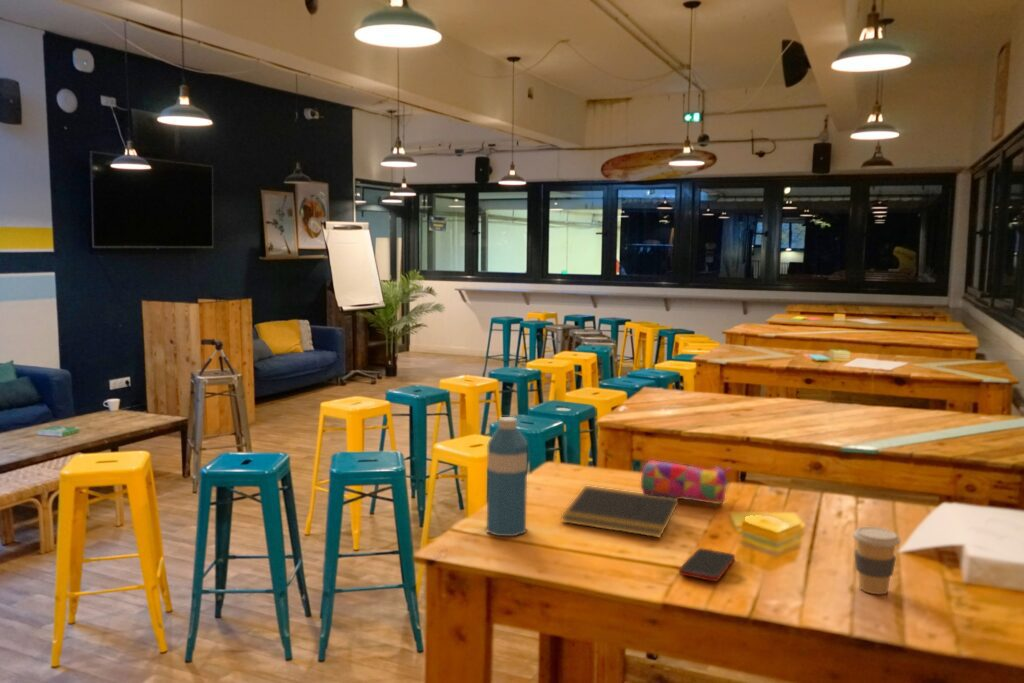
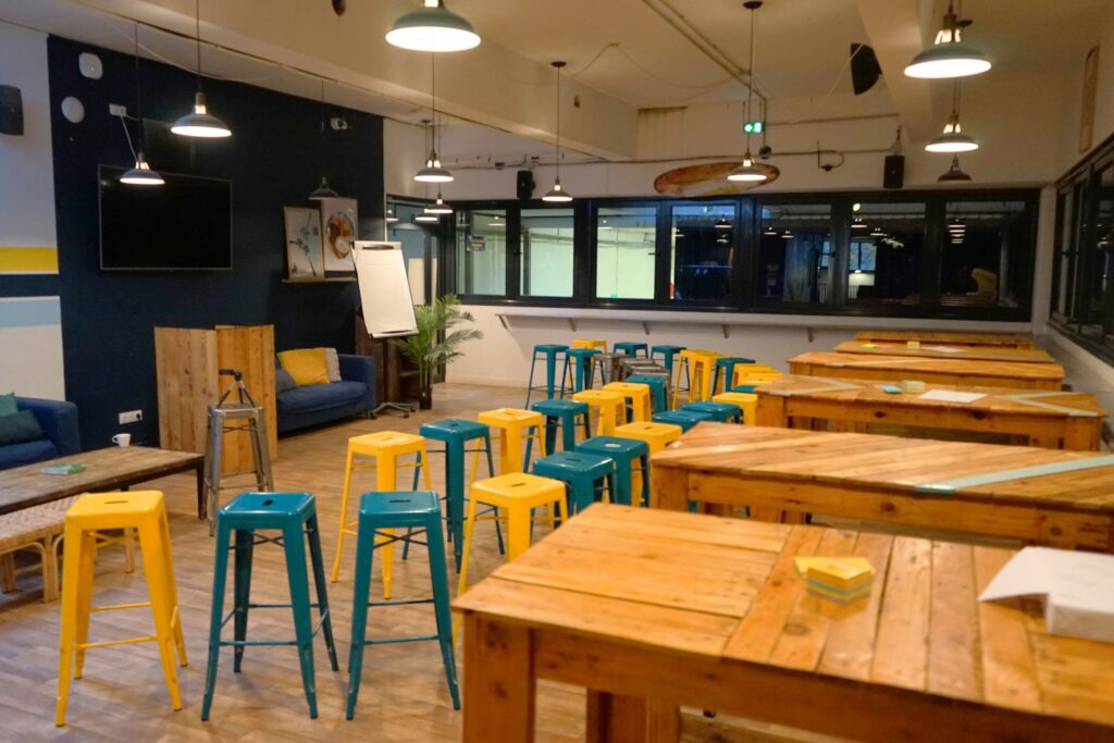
- water bottle [486,416,528,537]
- cell phone [678,547,736,582]
- pencil case [640,459,732,505]
- coffee cup [852,526,902,595]
- notepad [560,485,680,539]
